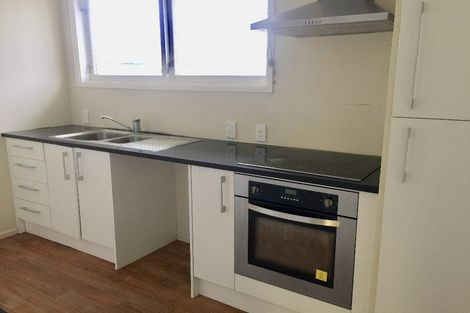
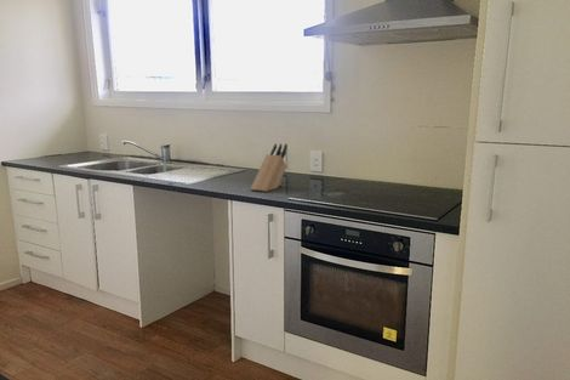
+ knife block [250,142,289,193]
